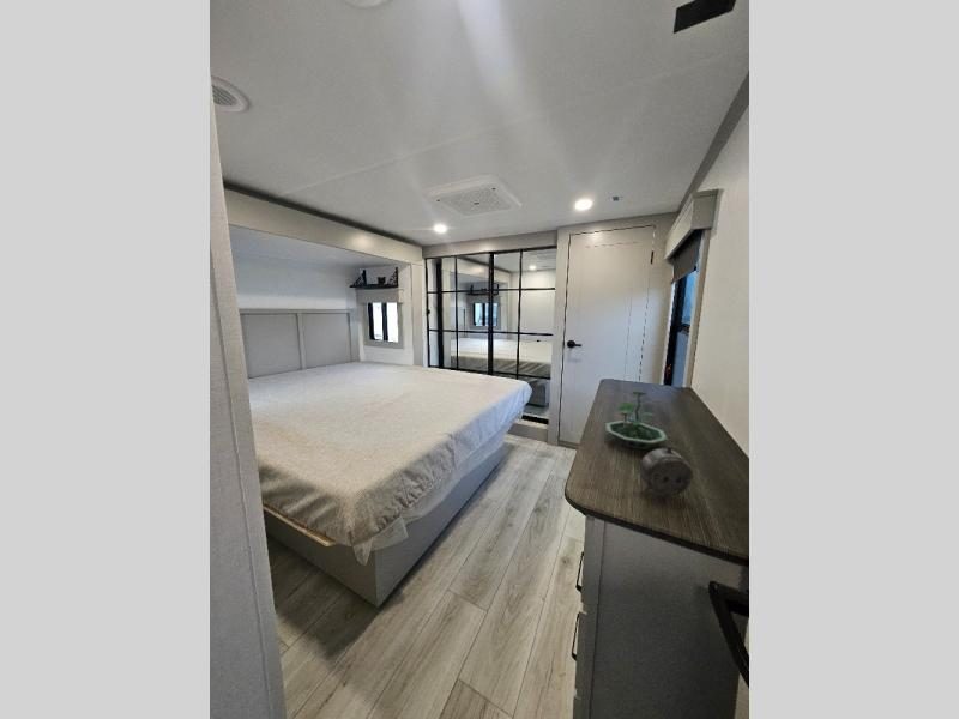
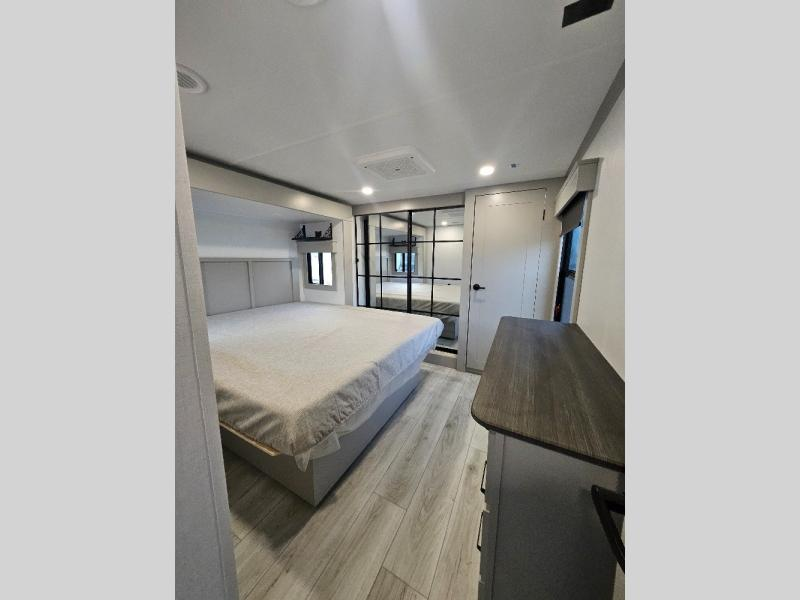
- alarm clock [638,434,694,503]
- terrarium [604,391,669,451]
